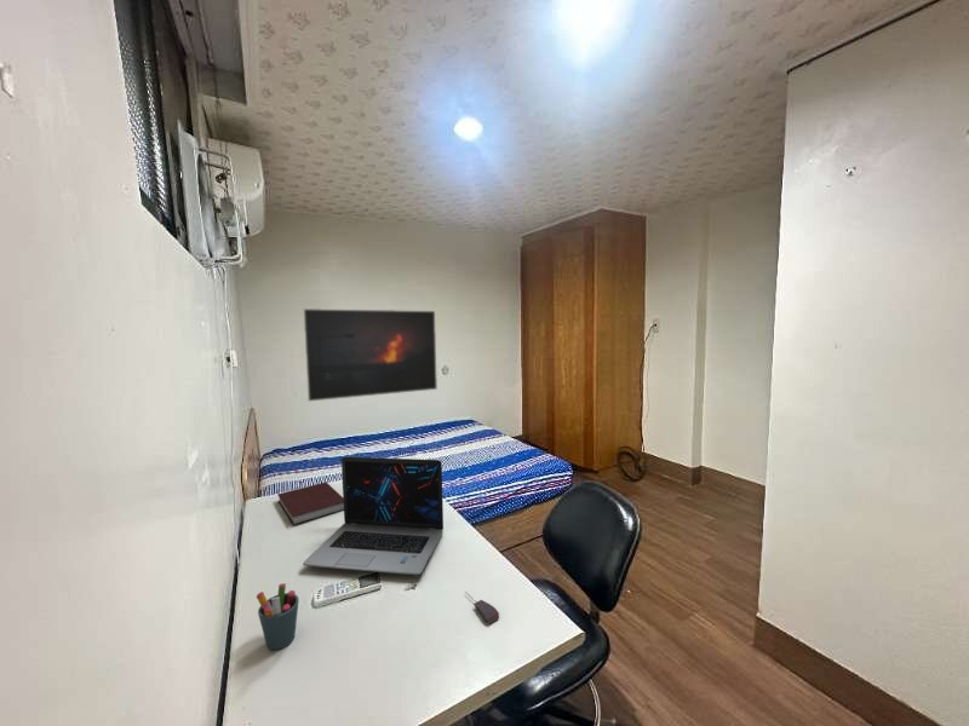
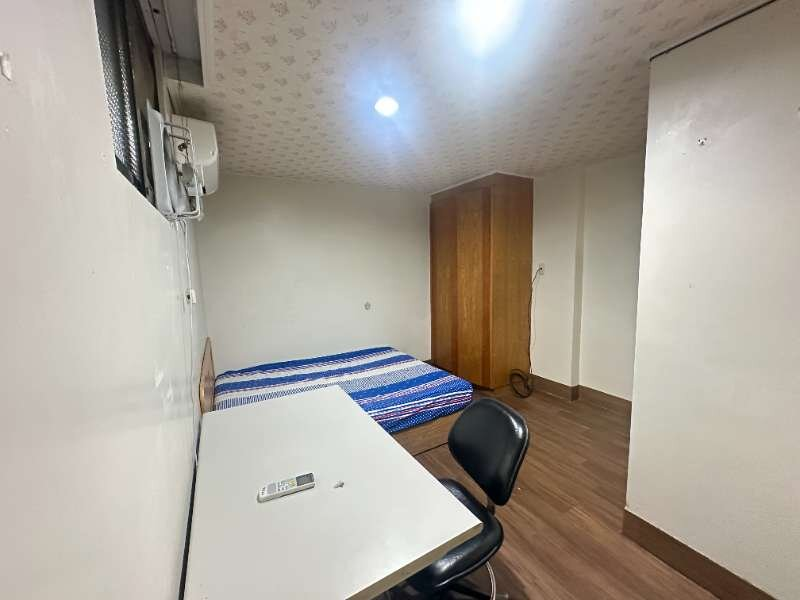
- pen holder [256,582,300,651]
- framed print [303,307,438,403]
- laptop [302,456,445,576]
- computer mouse [464,590,500,624]
- notebook [276,480,344,526]
